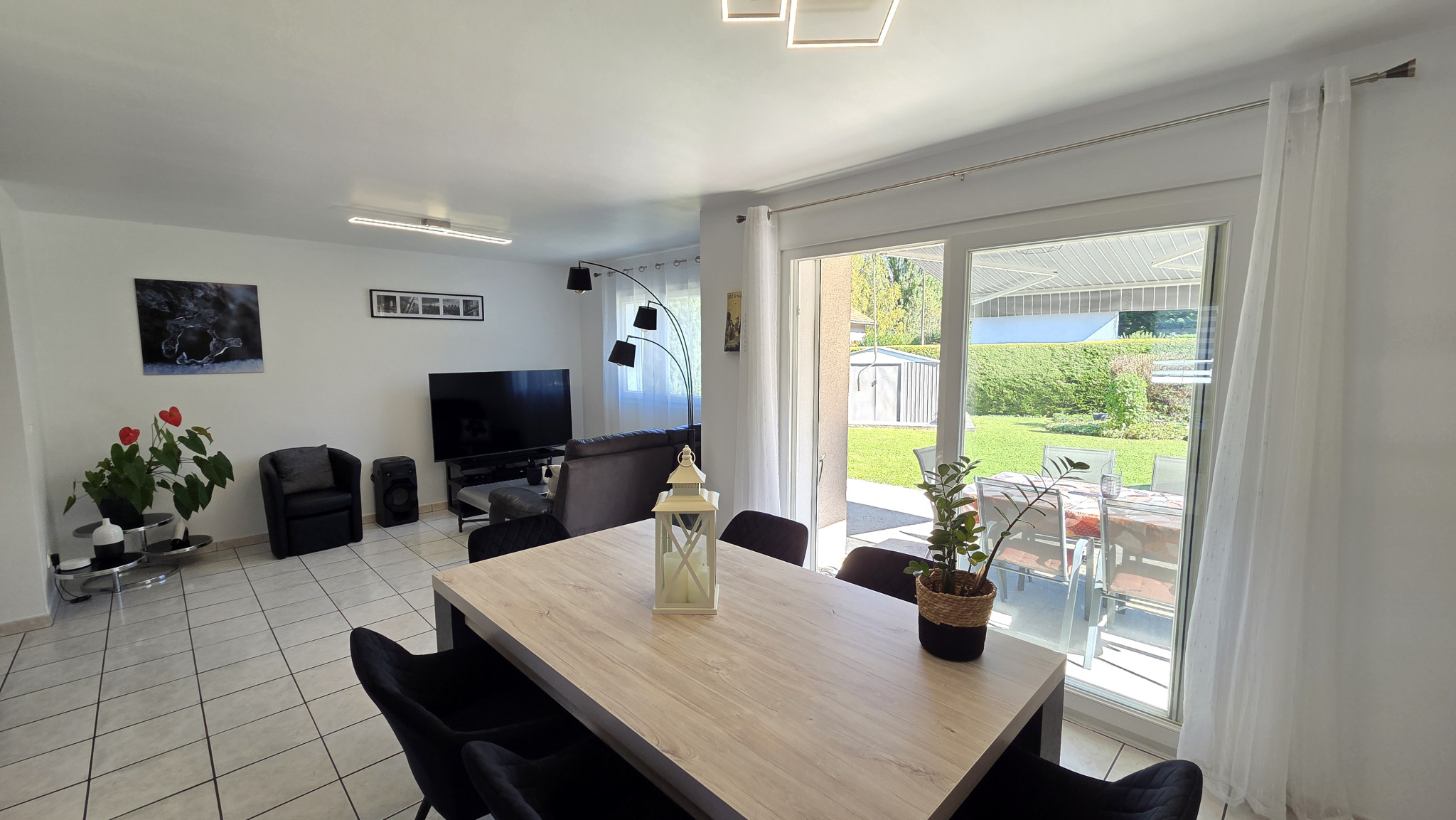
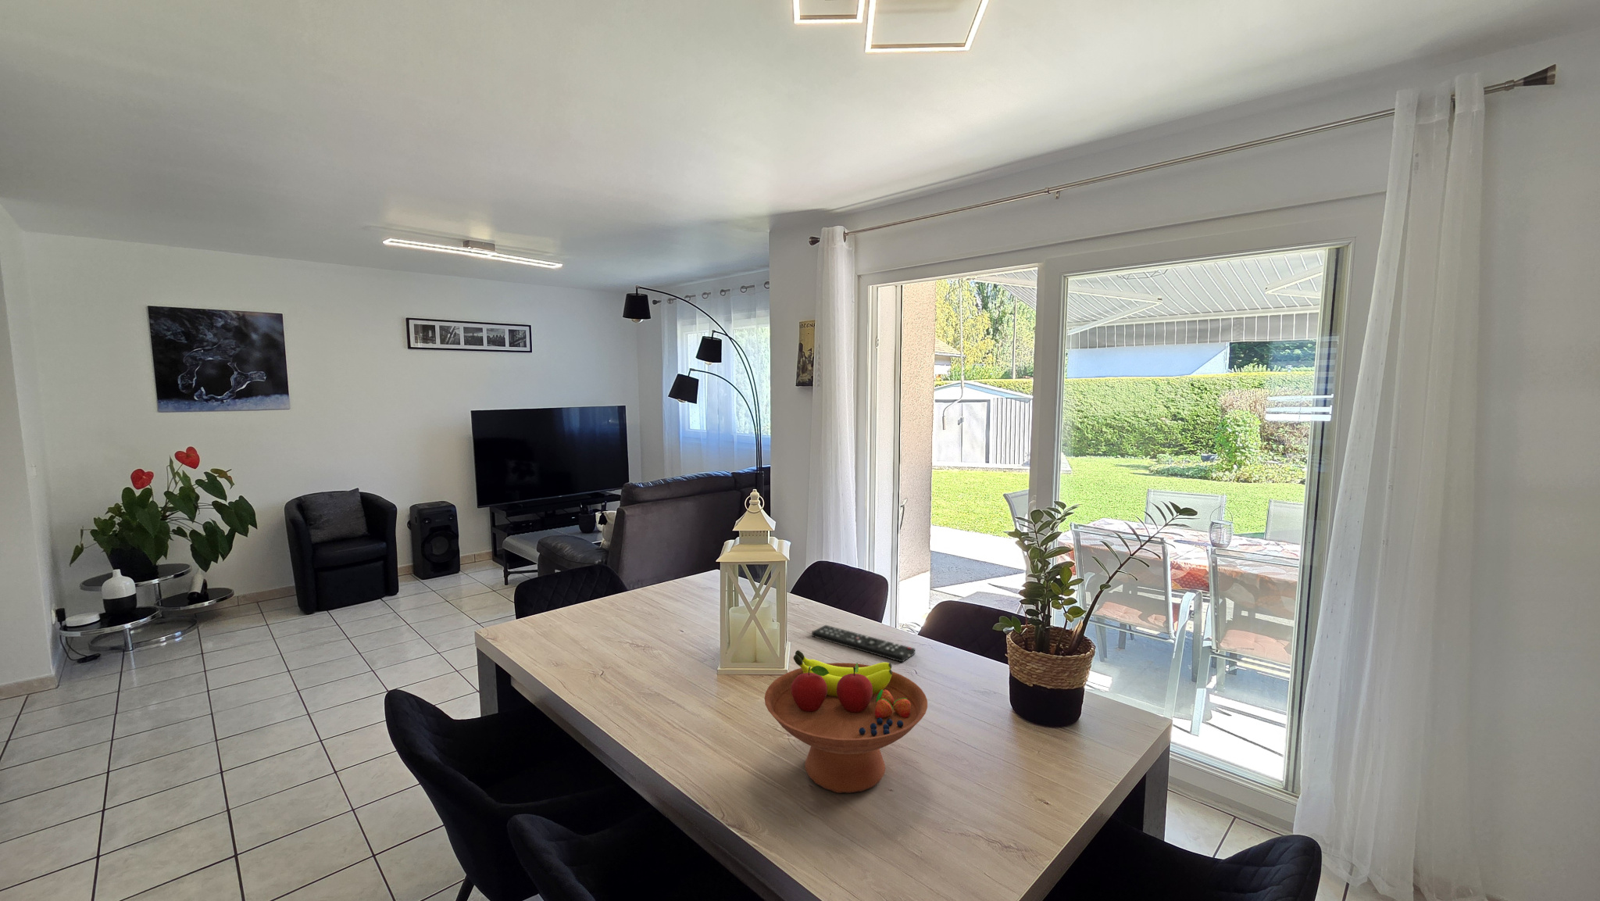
+ fruit bowl [764,649,929,794]
+ remote control [811,624,915,664]
